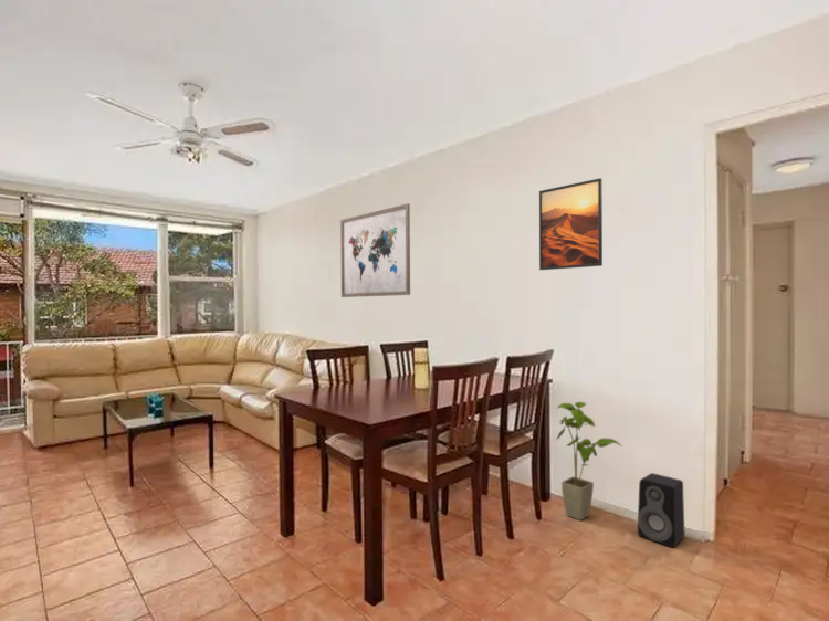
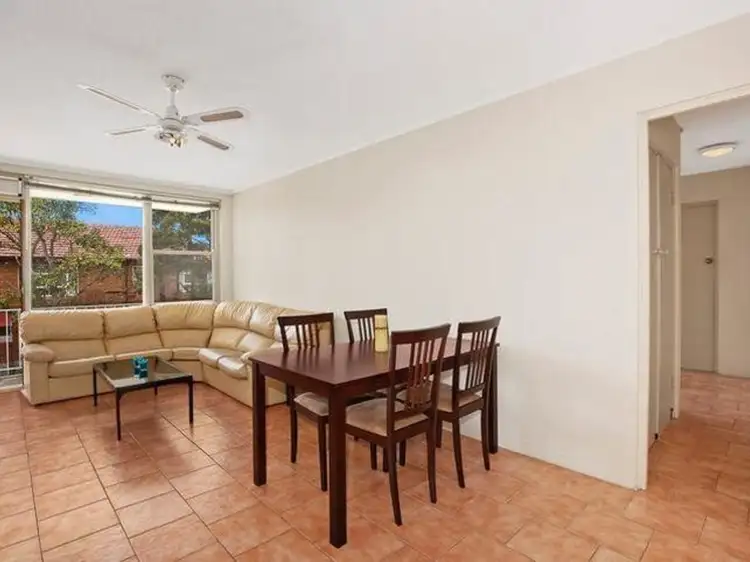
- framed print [538,177,604,271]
- house plant [555,401,623,522]
- wall art [339,202,411,298]
- speaker [637,472,685,548]
